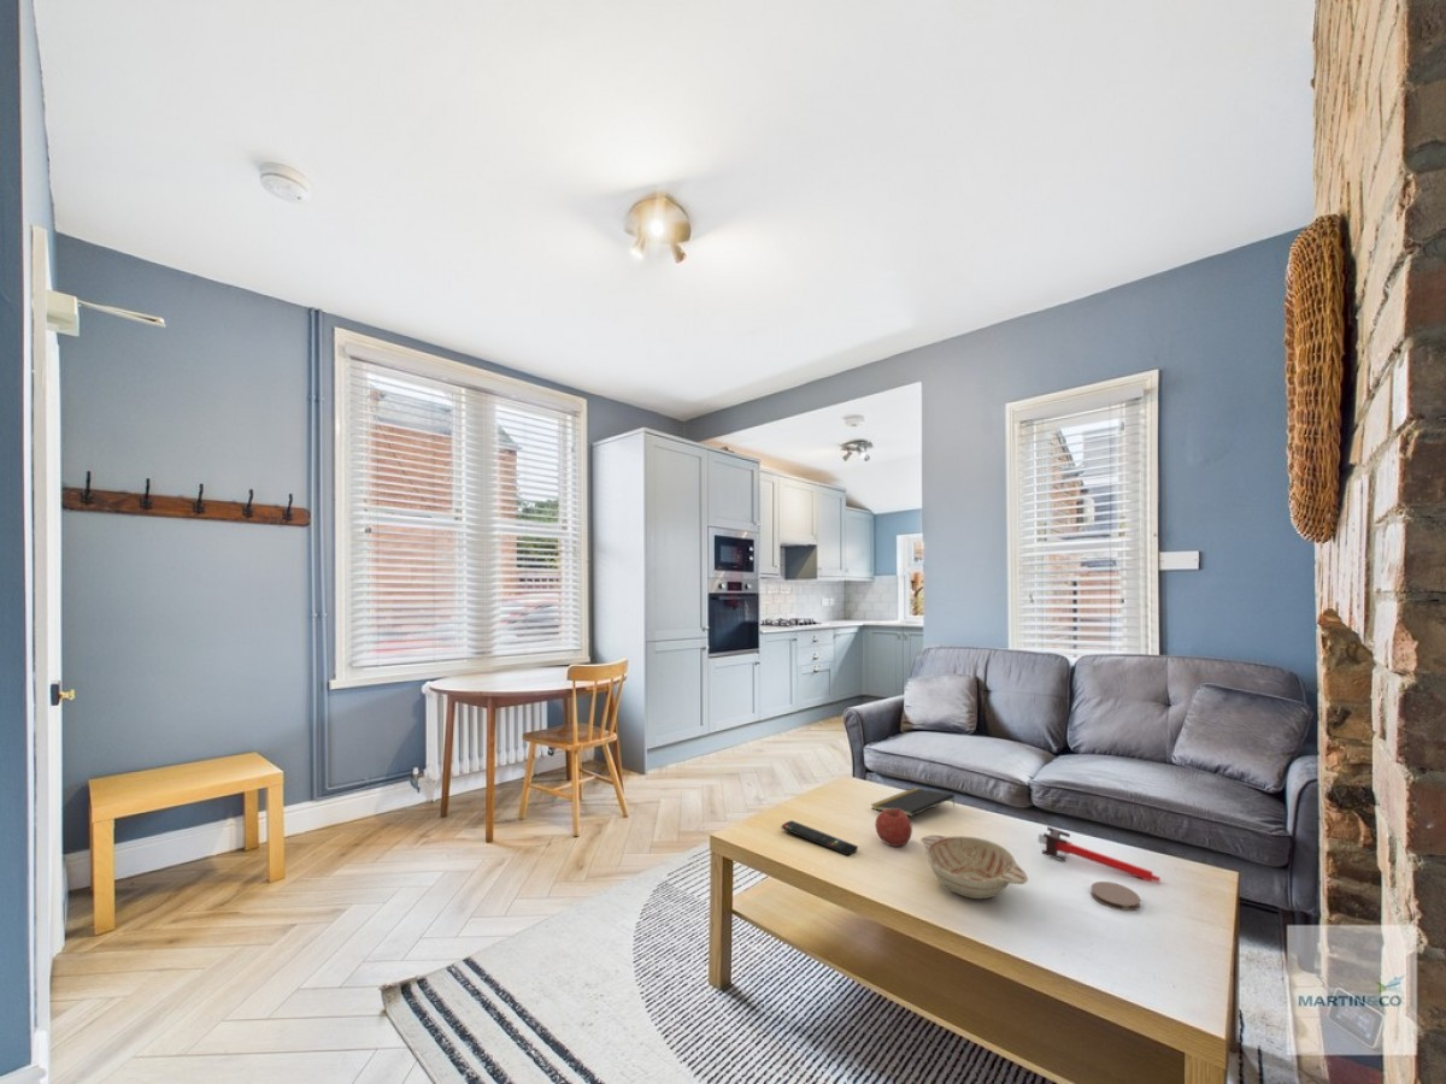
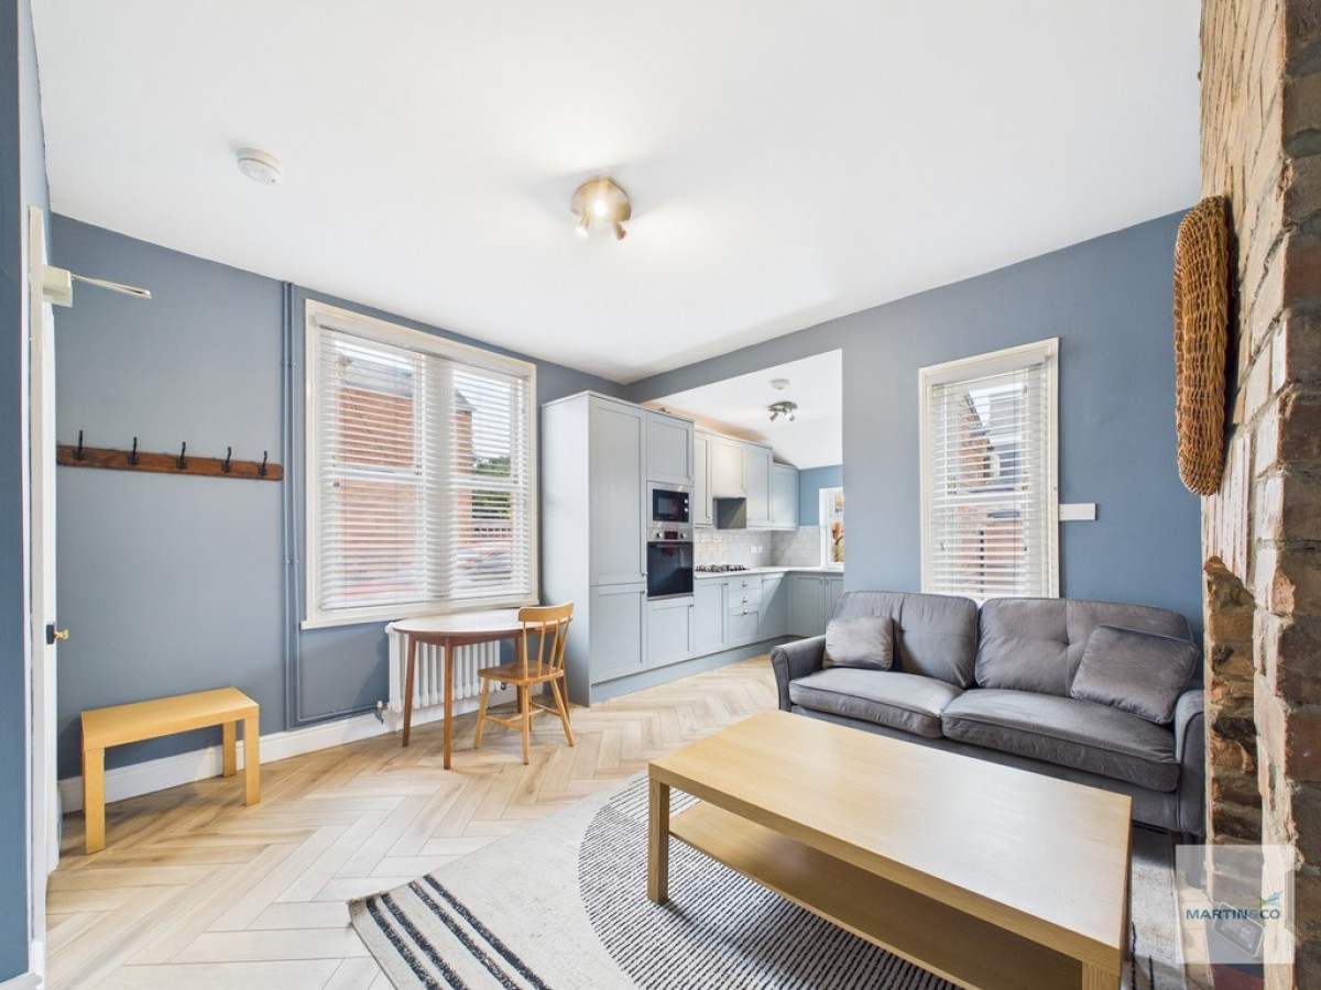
- remote control [781,819,859,858]
- candle [1038,825,1162,883]
- notepad [871,787,957,818]
- coaster [1089,880,1141,912]
- fruit [874,808,913,848]
- decorative bowl [919,835,1029,900]
